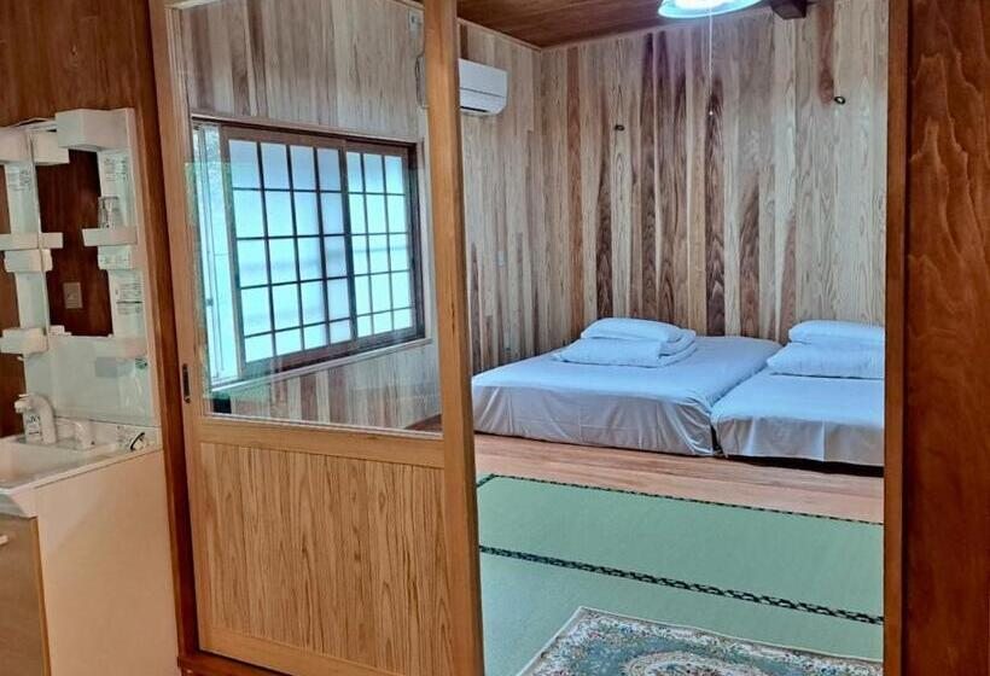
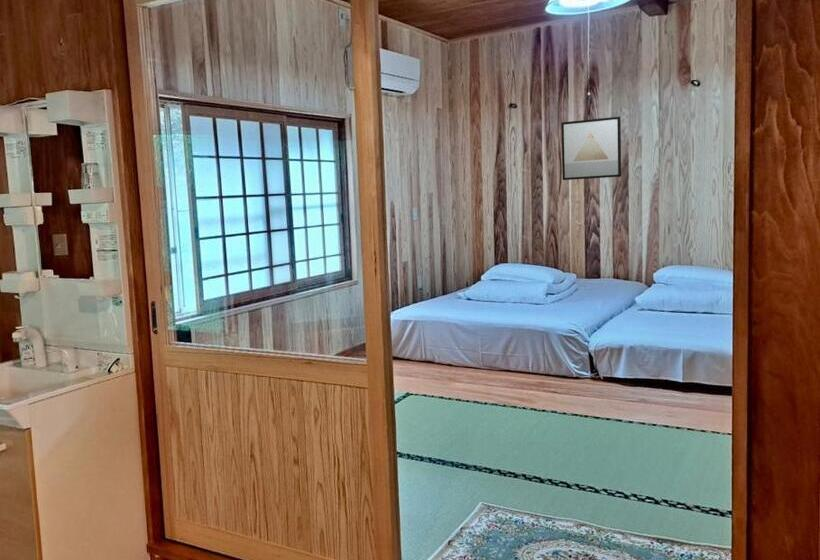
+ wall art [560,116,622,181]
